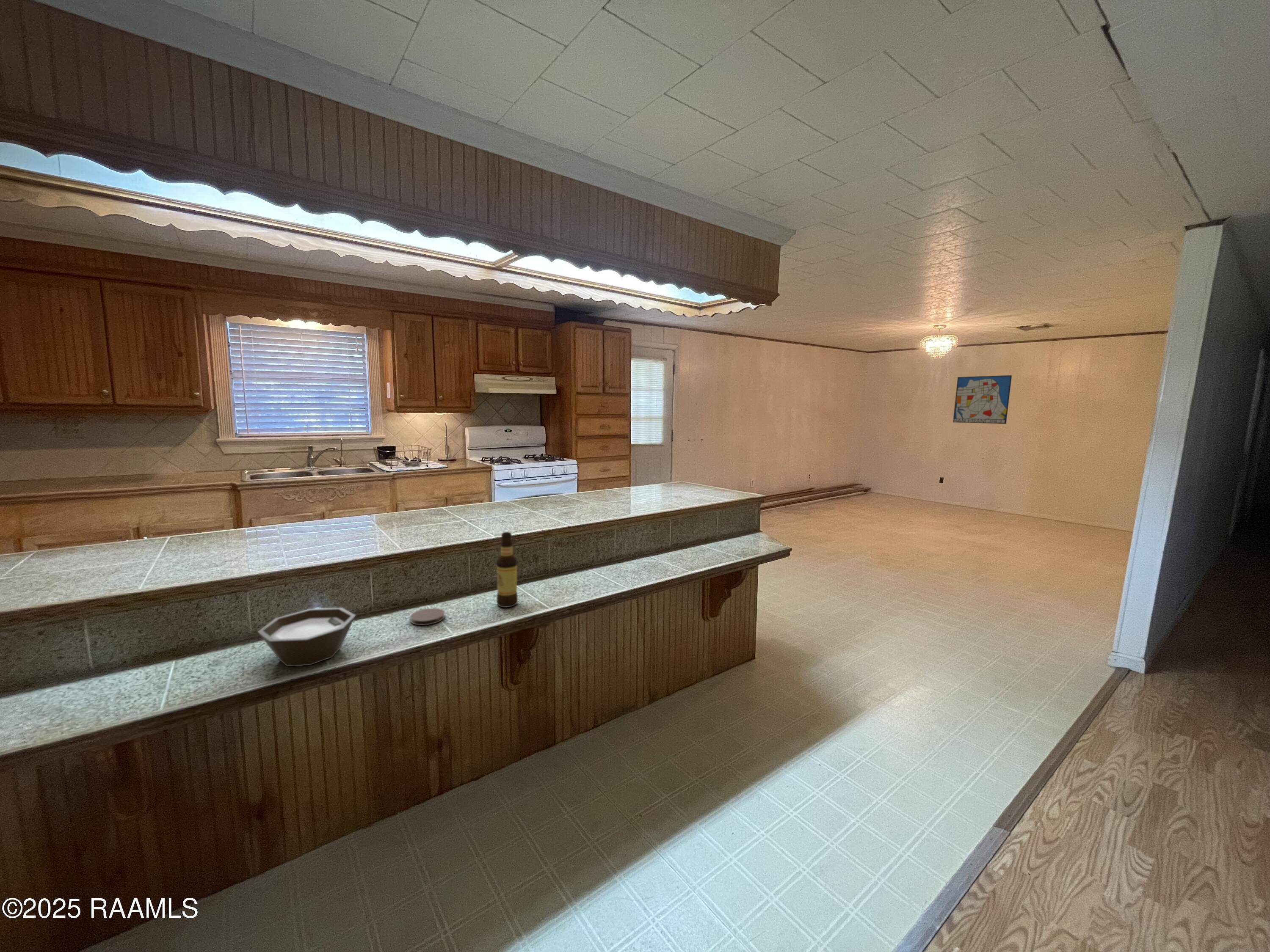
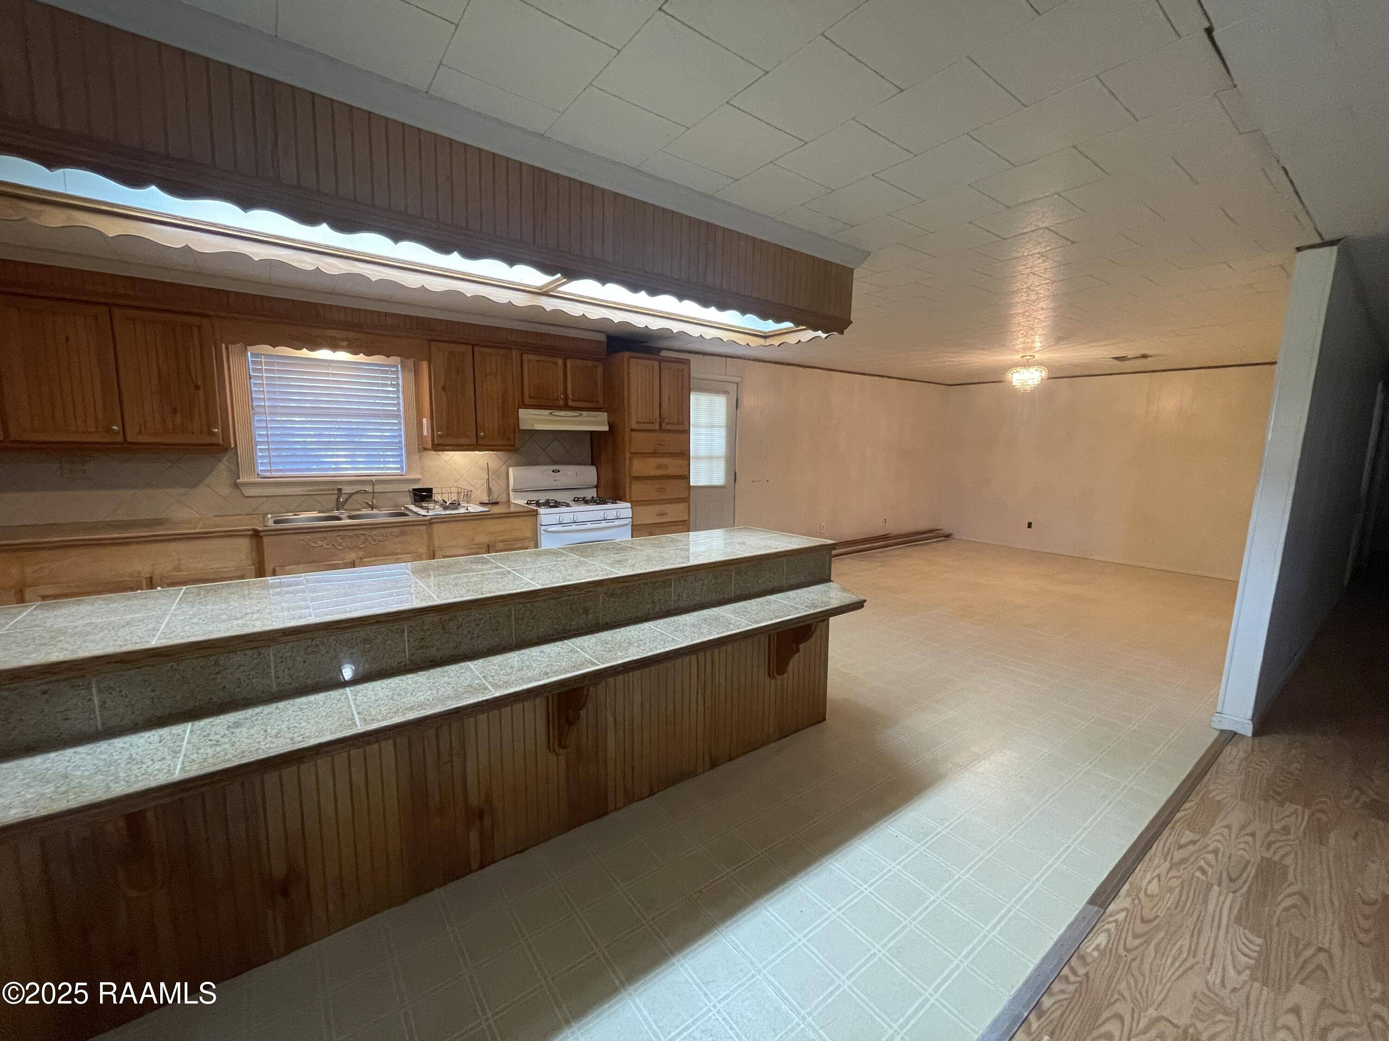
- coaster [410,608,445,626]
- bowl [257,607,356,667]
- wall art [953,375,1012,424]
- bottle [496,531,518,608]
